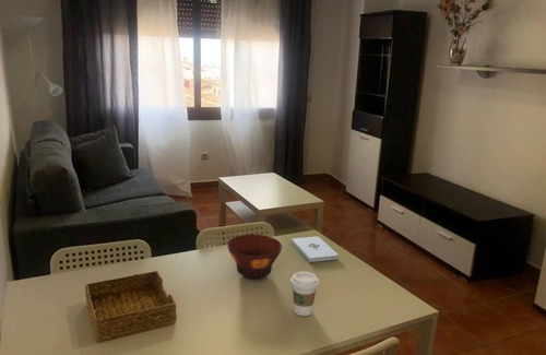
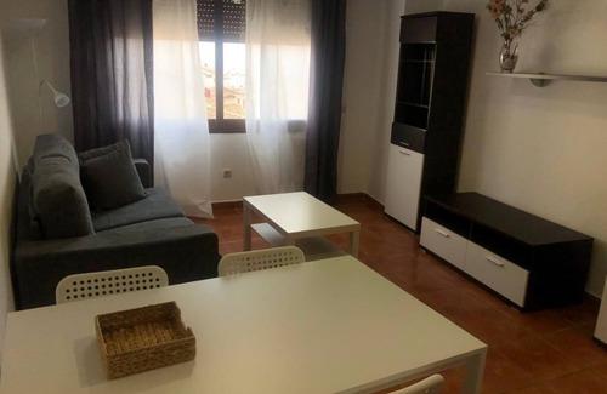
- coffee cup [289,271,320,317]
- notepad [290,236,339,263]
- bowl [226,234,283,280]
